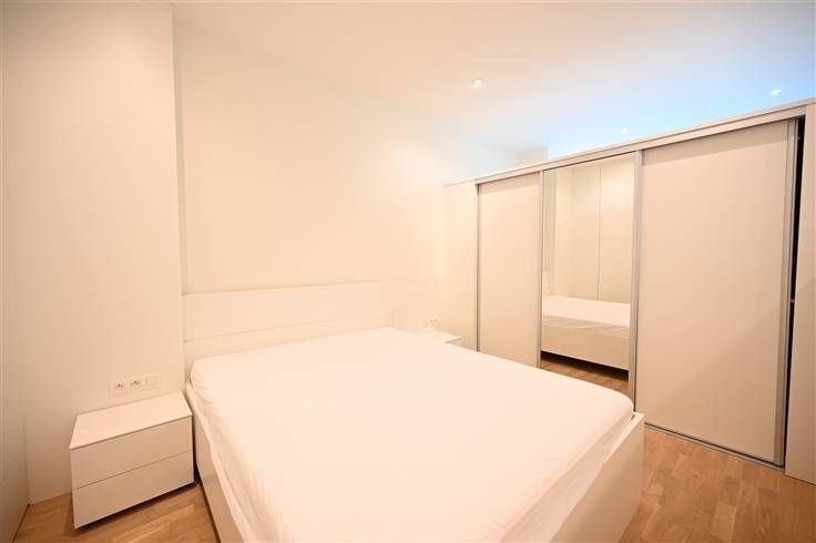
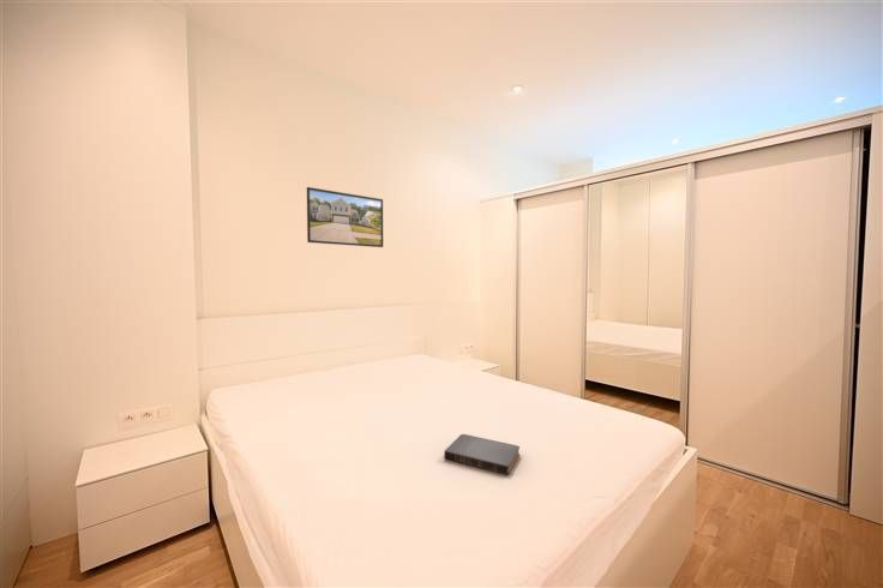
+ book [443,433,521,476]
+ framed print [306,186,384,248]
